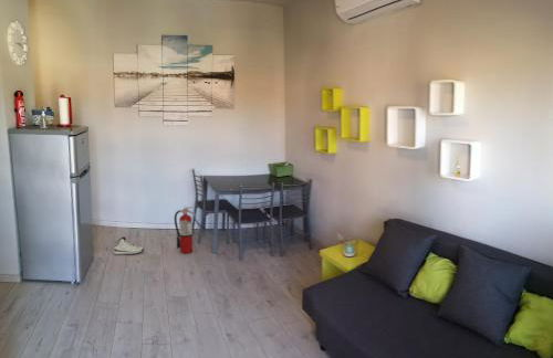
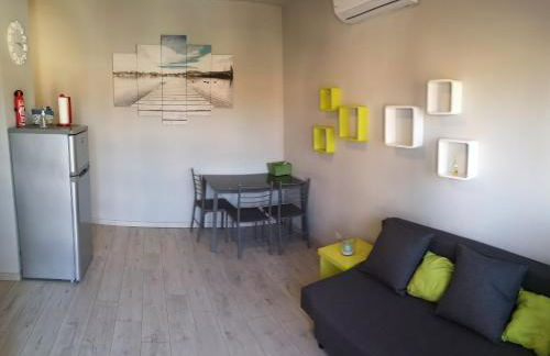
- sneaker [113,235,145,255]
- fire extinguisher [174,206,197,254]
